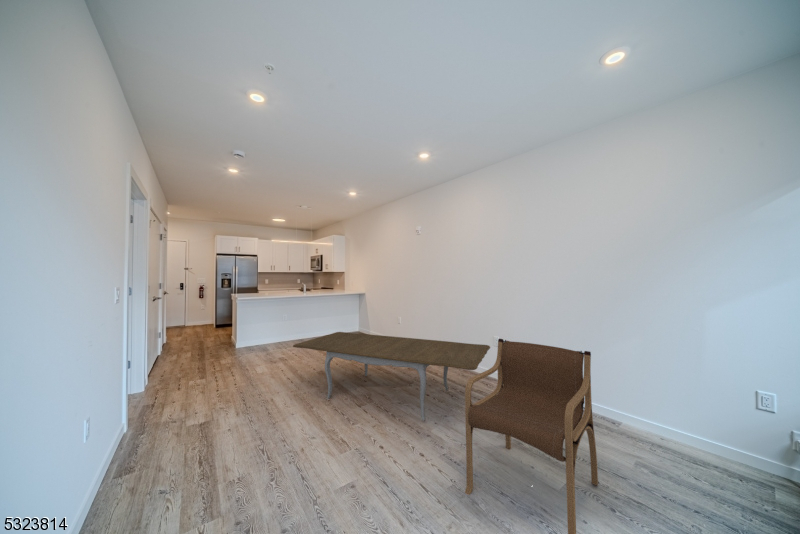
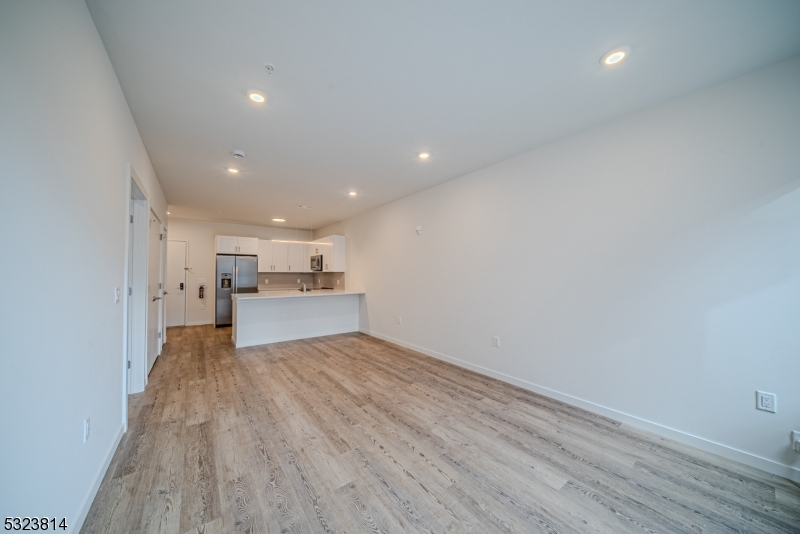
- armchair [464,338,599,534]
- dining table [292,331,491,422]
